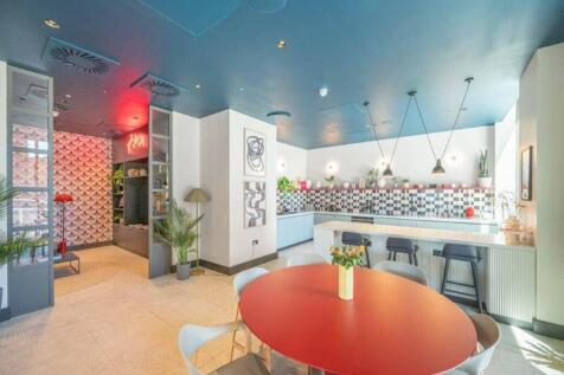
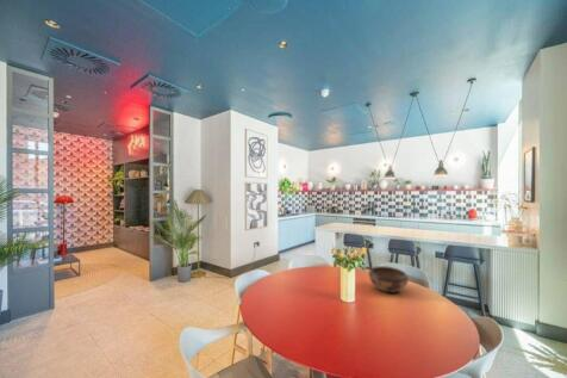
+ decorative bowl [367,265,410,295]
